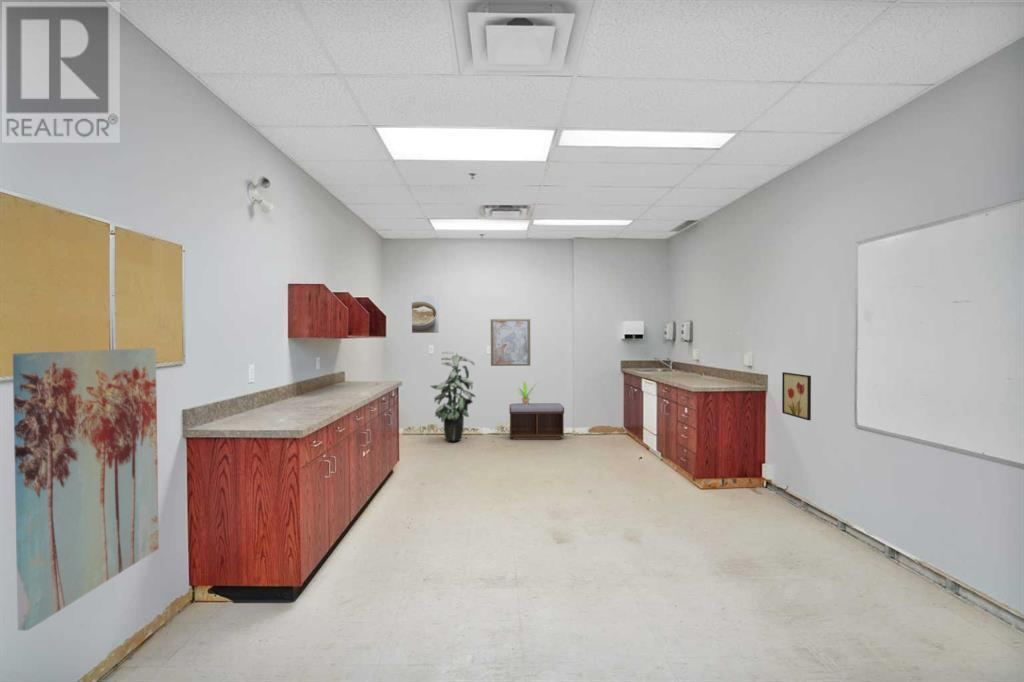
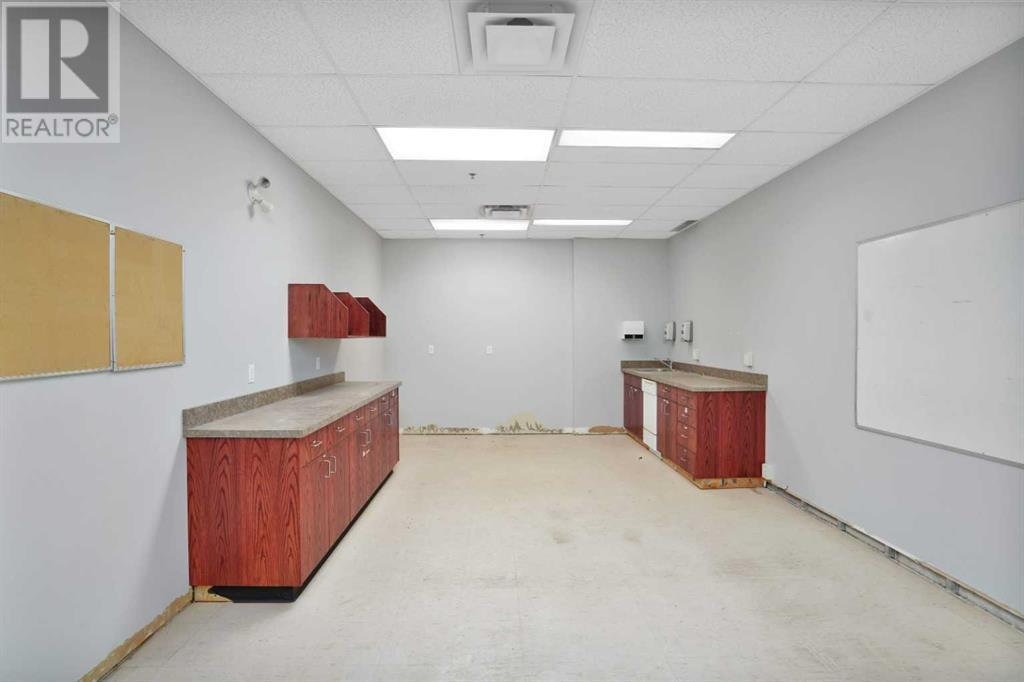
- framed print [410,294,440,334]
- potted plant [517,380,538,405]
- wall art [12,347,160,632]
- bench [508,402,565,441]
- wall art [490,318,531,367]
- wall art [781,371,812,421]
- indoor plant [429,350,477,442]
